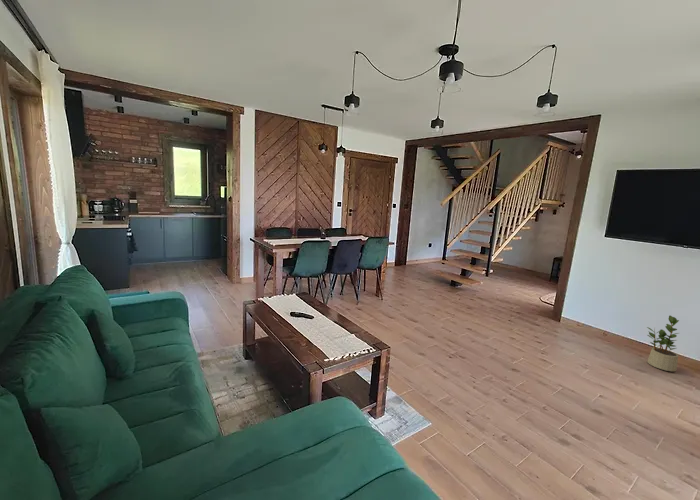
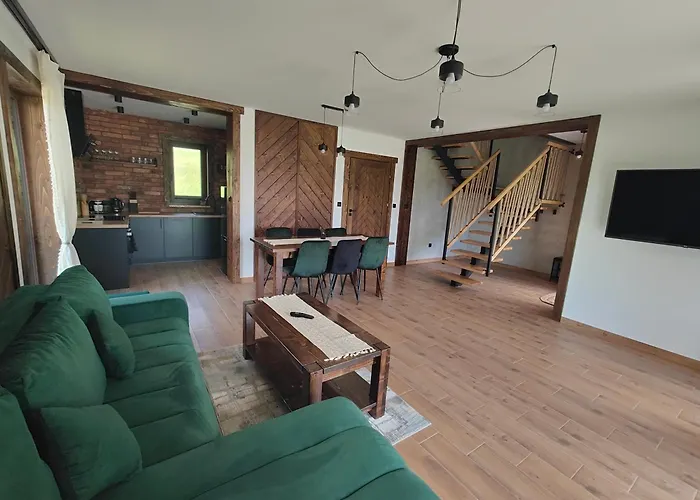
- potted plant [646,314,680,372]
